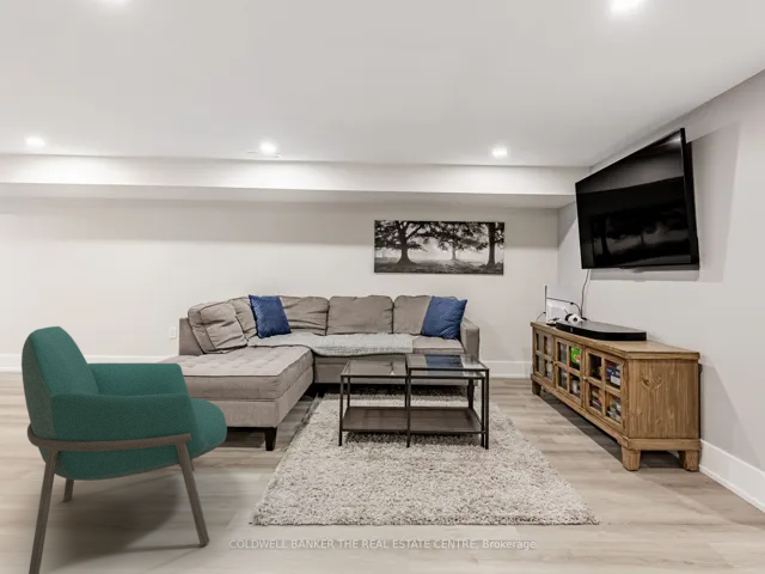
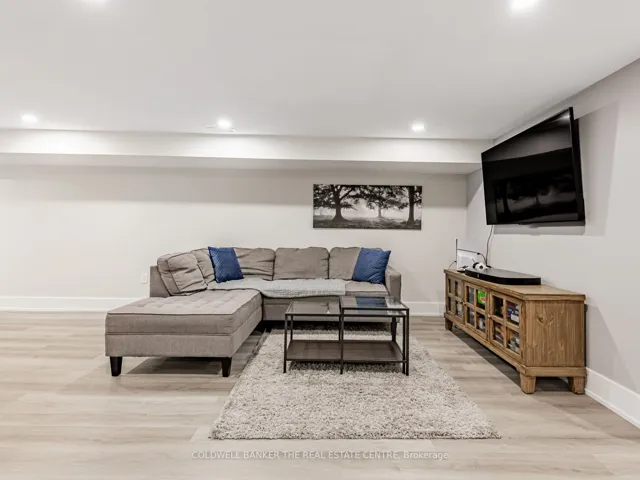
- armchair [20,325,228,574]
